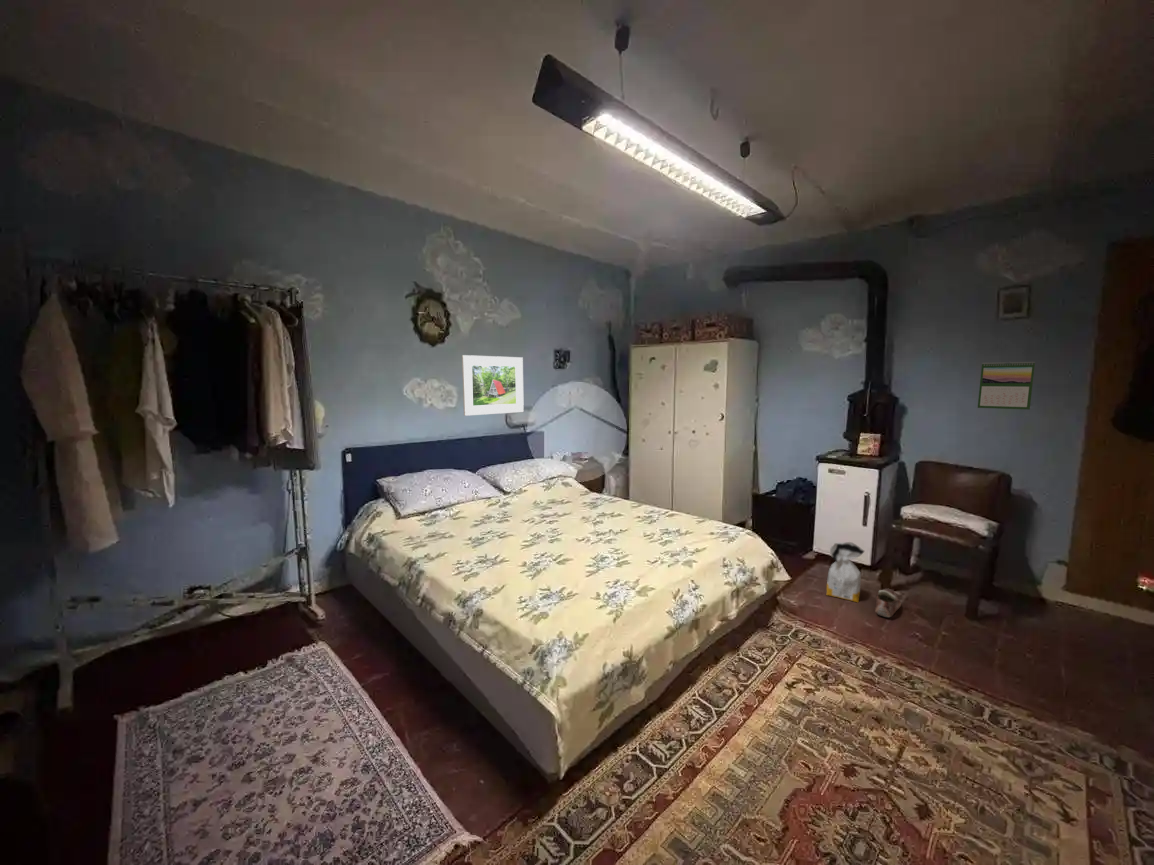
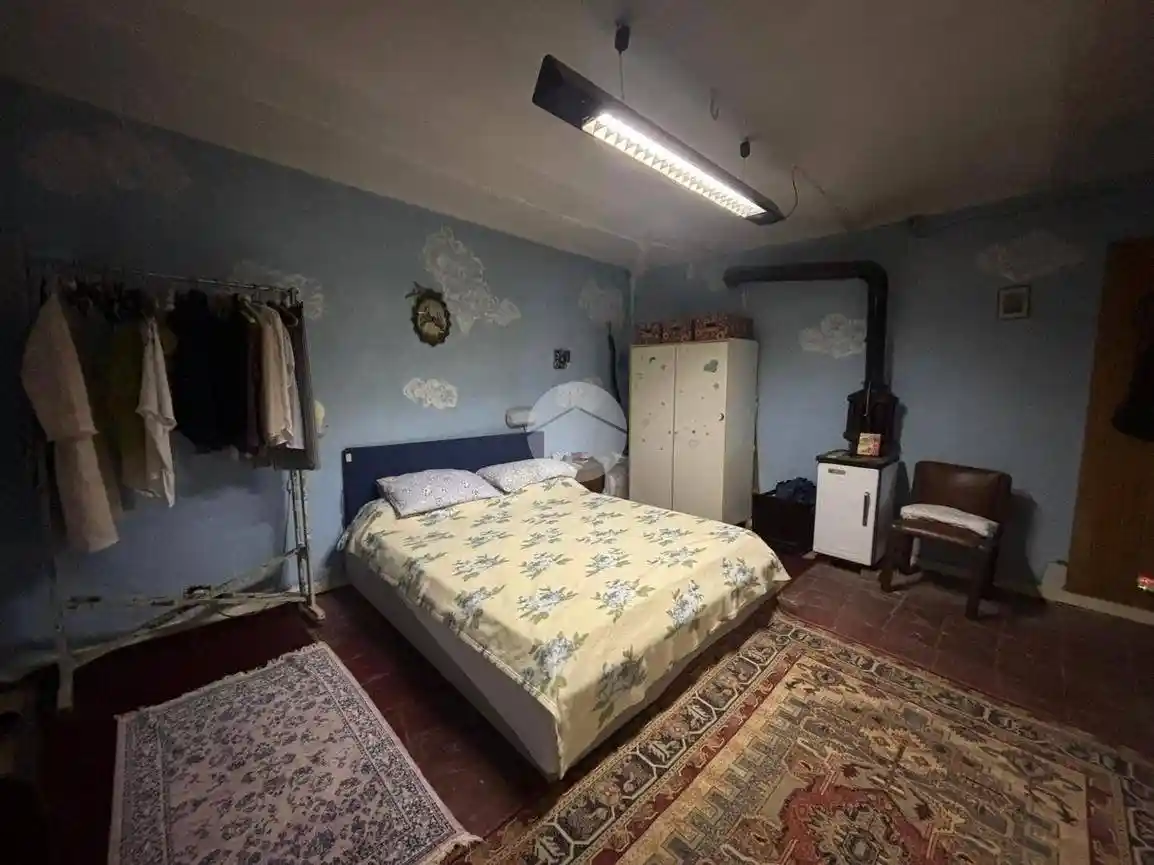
- calendar [977,361,1036,410]
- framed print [461,354,525,417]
- shoe [874,587,902,618]
- bag [826,541,865,603]
